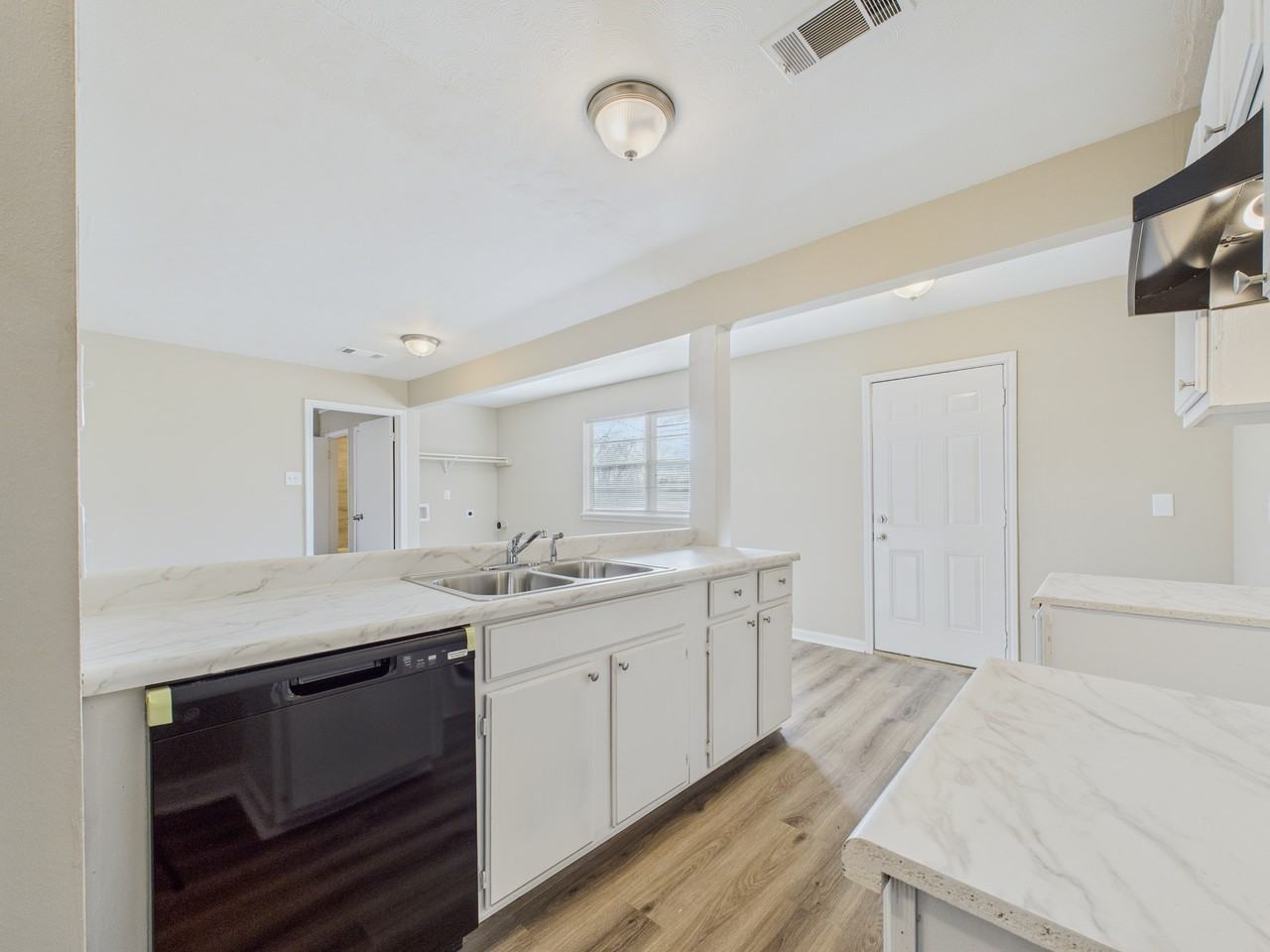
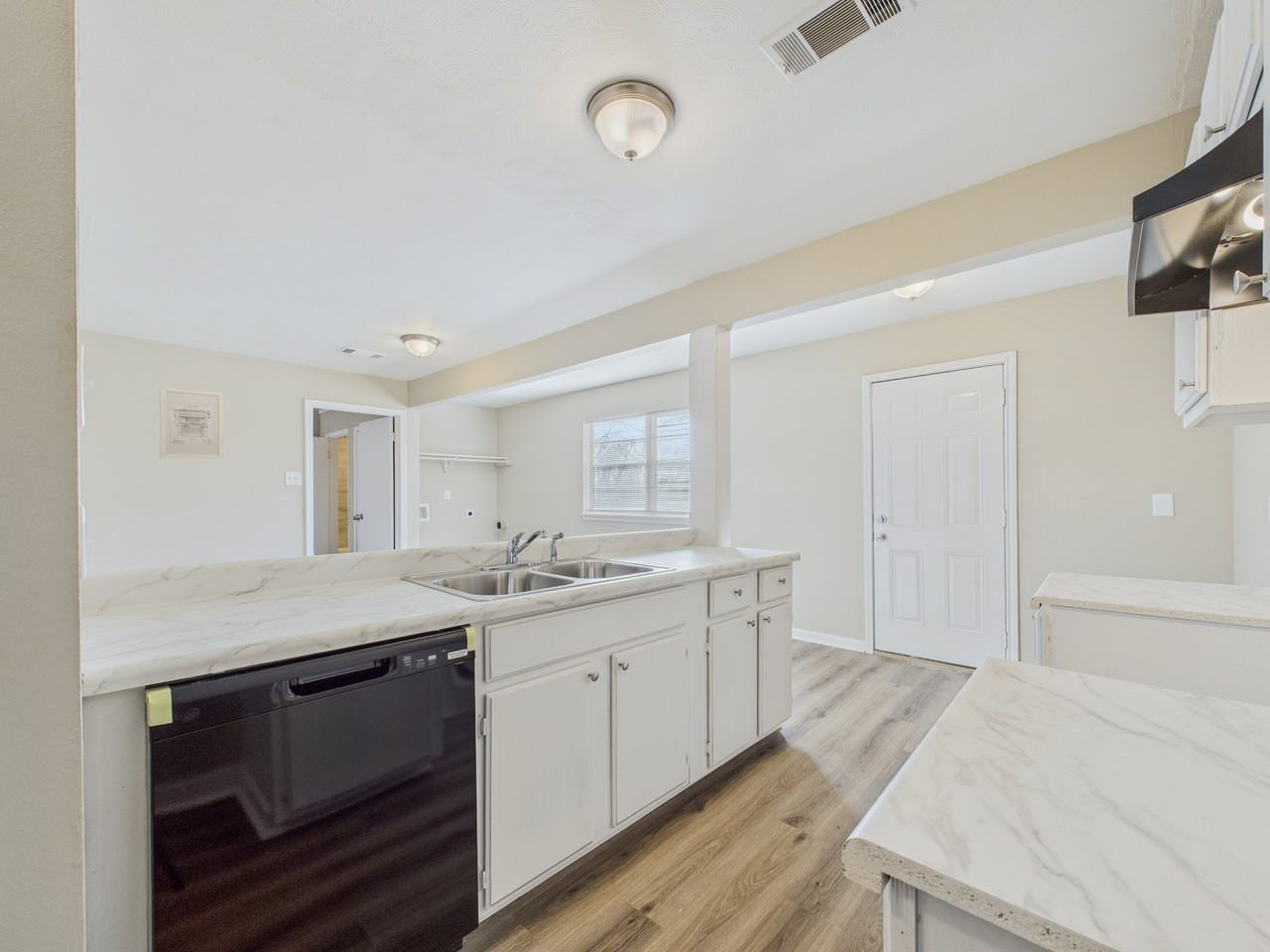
+ wall art [159,386,224,460]
